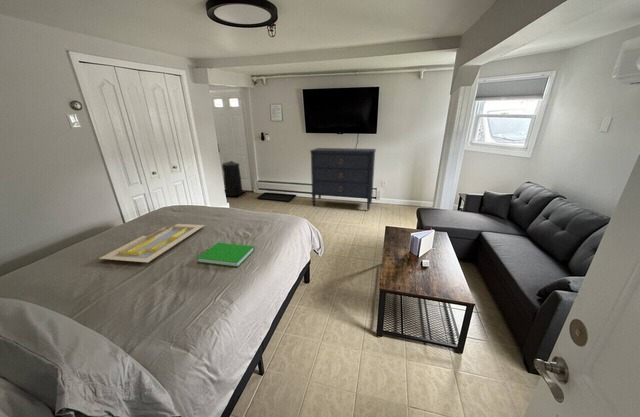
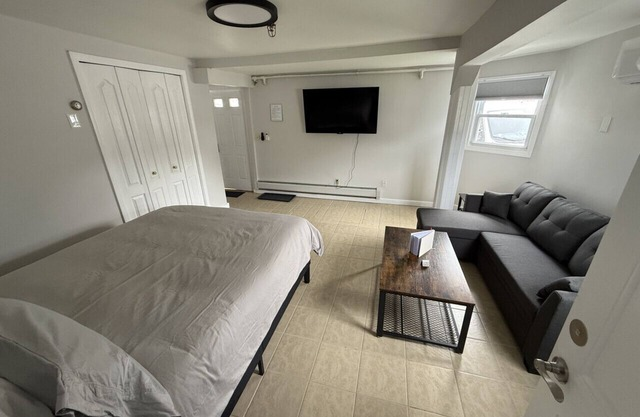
- serving tray [98,223,205,263]
- dresser [309,147,377,211]
- trash can [221,160,243,197]
- book [196,242,256,268]
